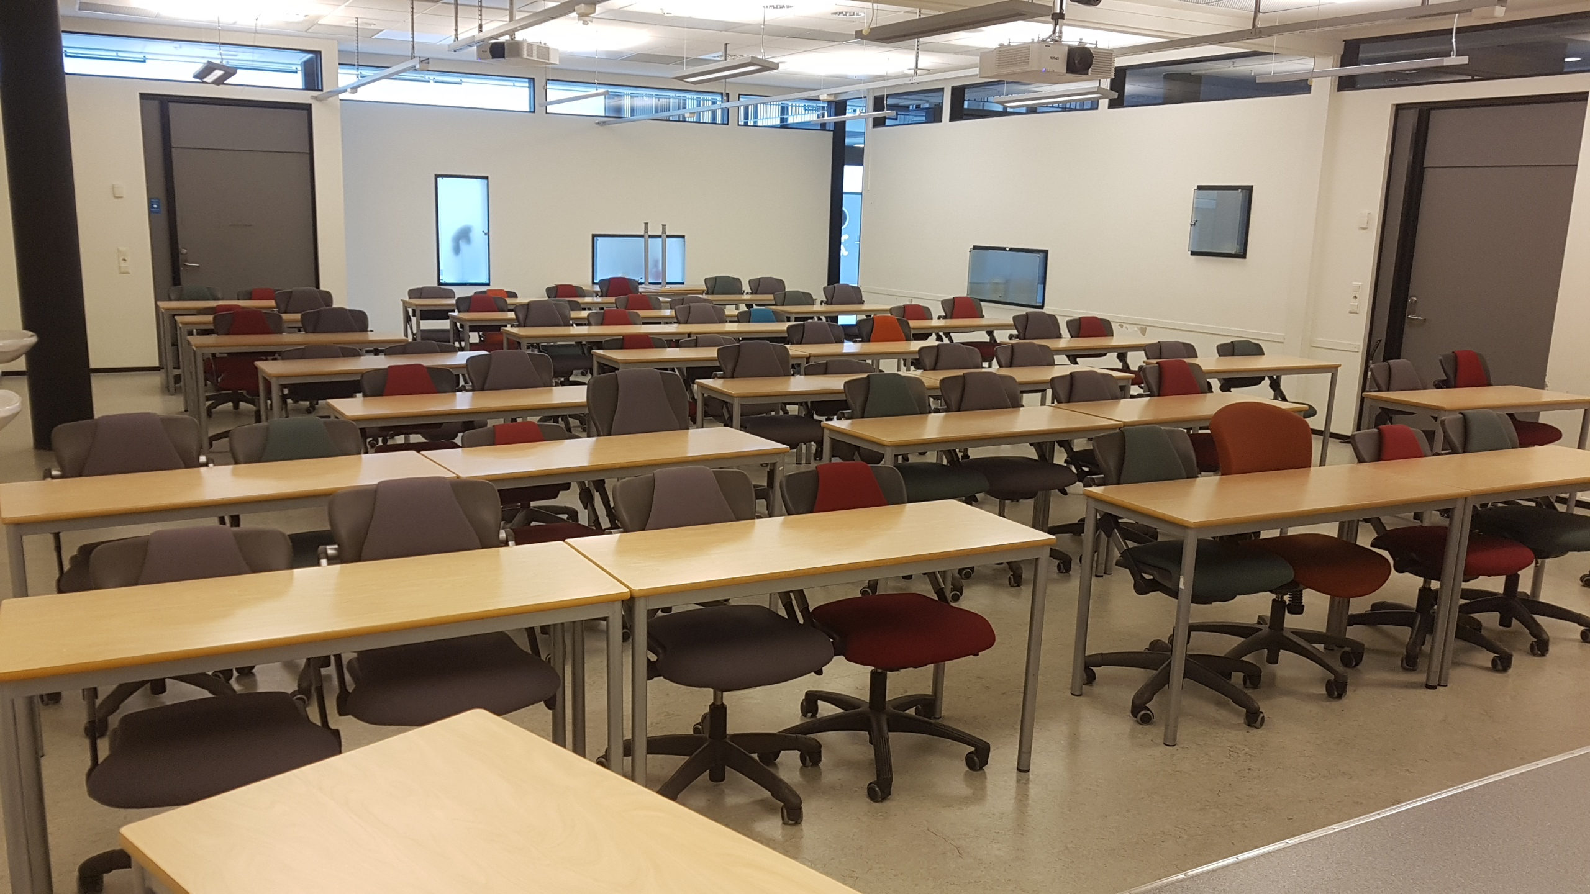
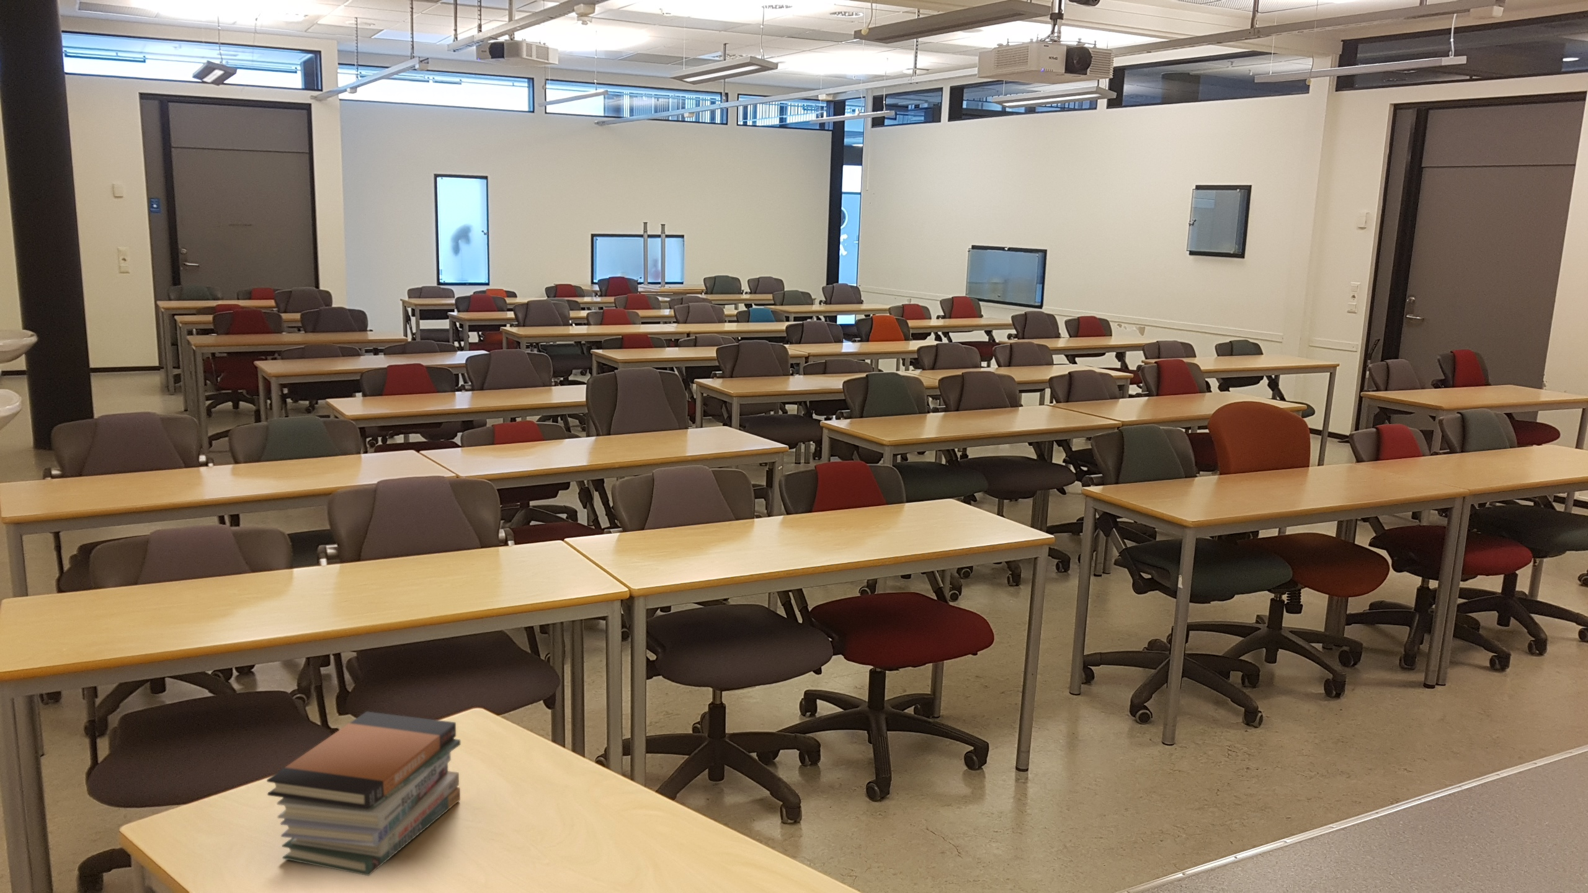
+ book stack [266,711,461,877]
